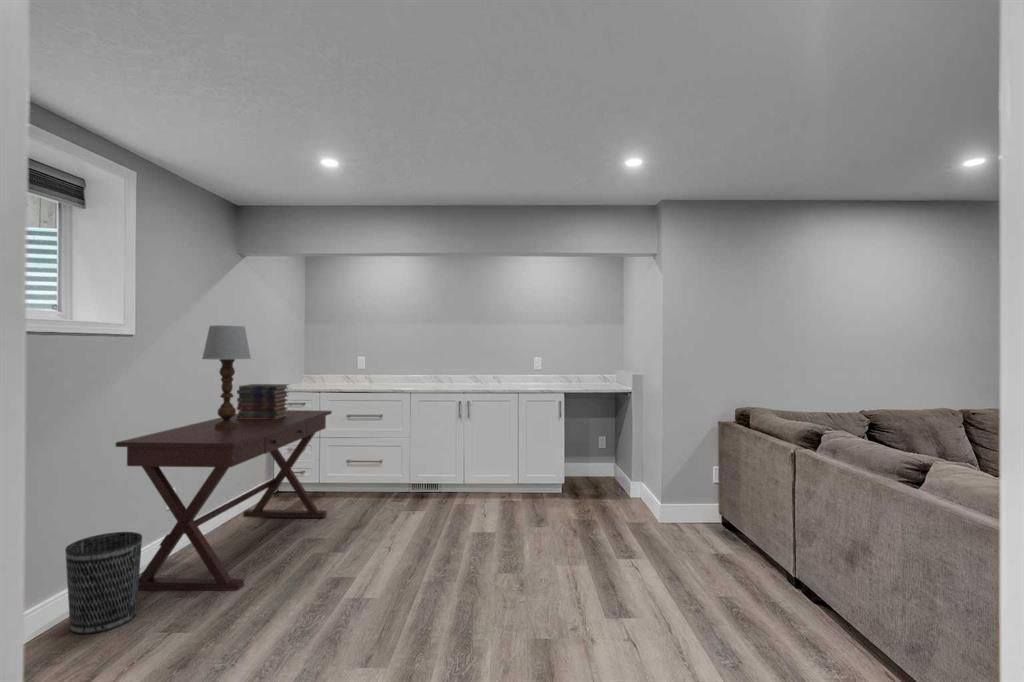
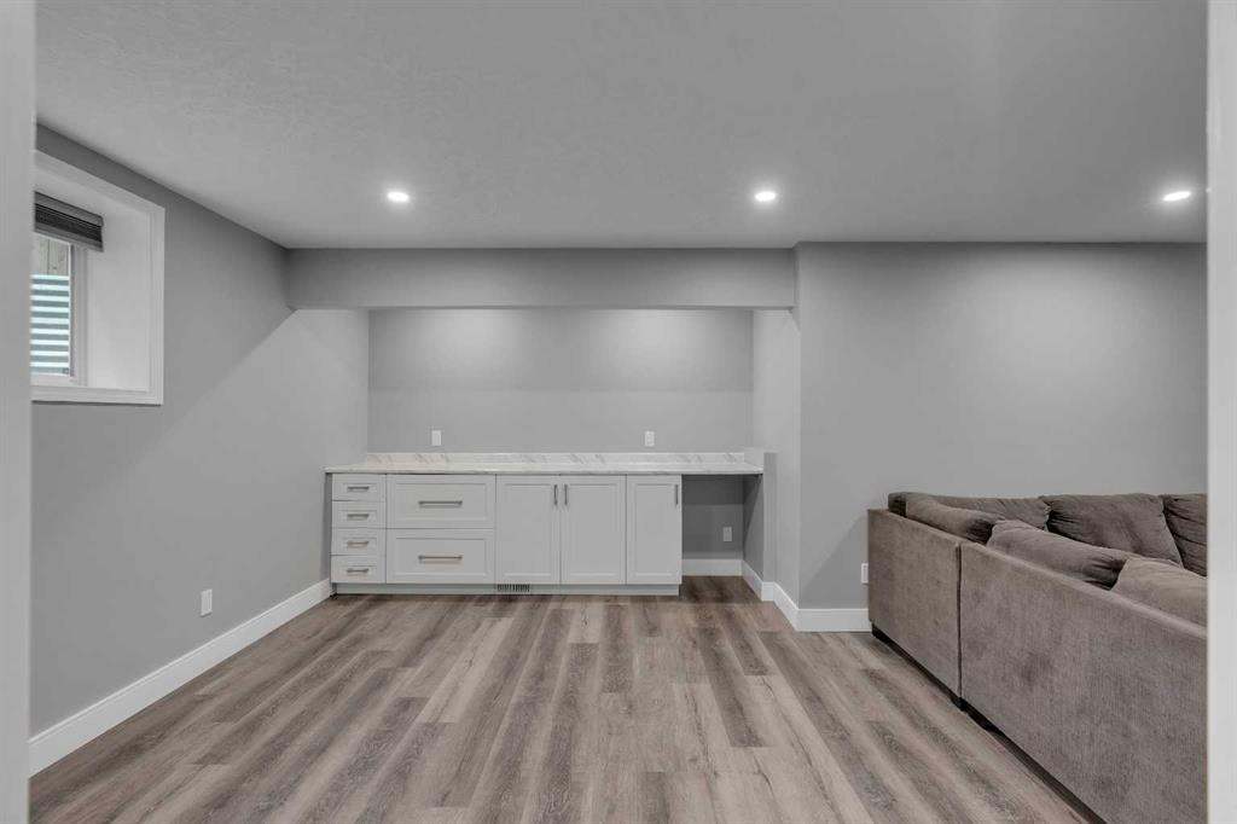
- book stack [236,383,290,419]
- table lamp [201,324,252,429]
- wastebasket [64,531,143,635]
- desk [114,409,333,592]
